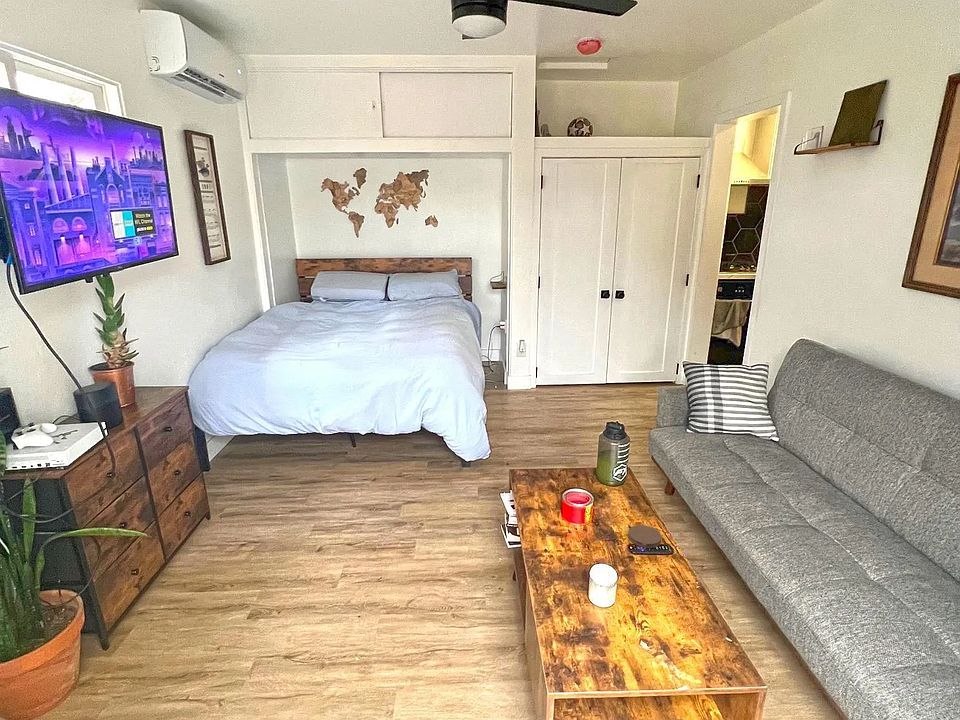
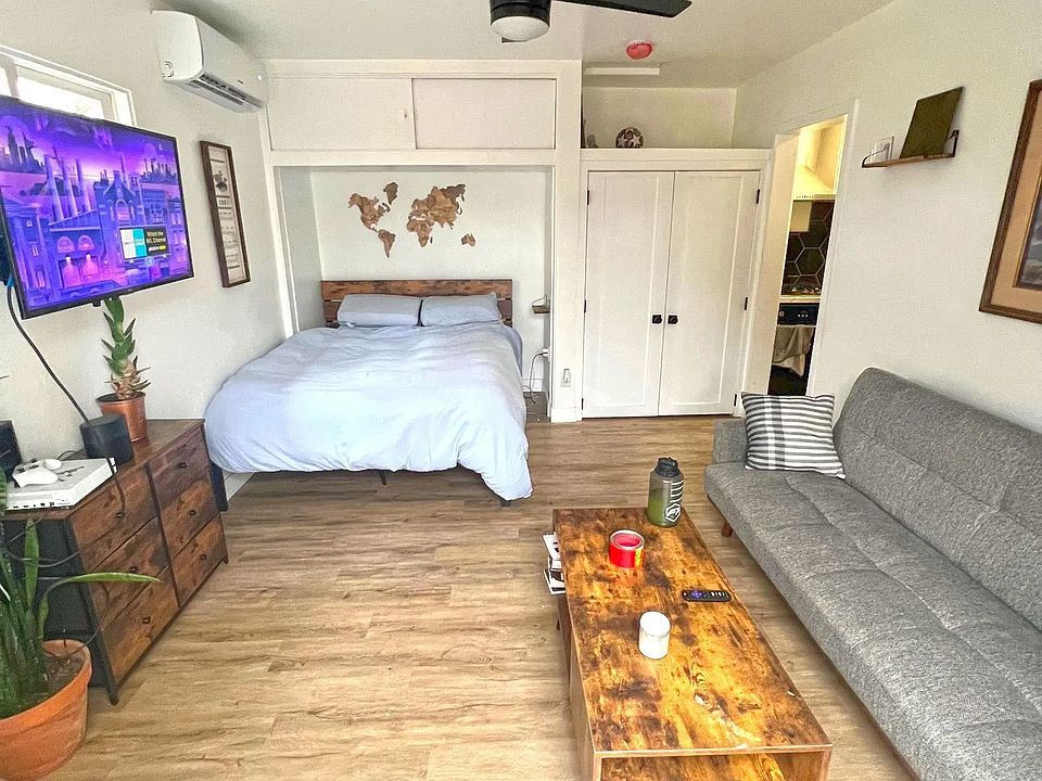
- coaster [627,524,663,549]
